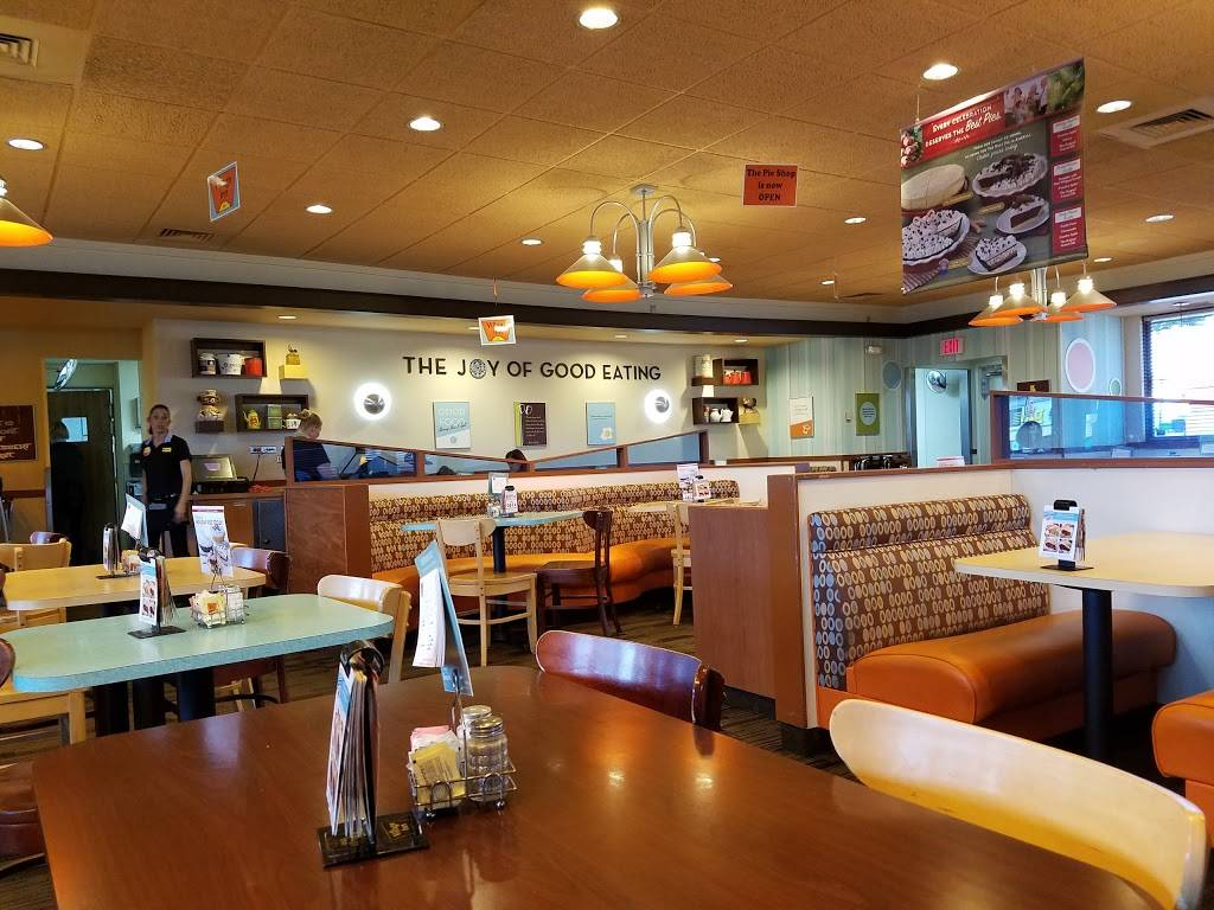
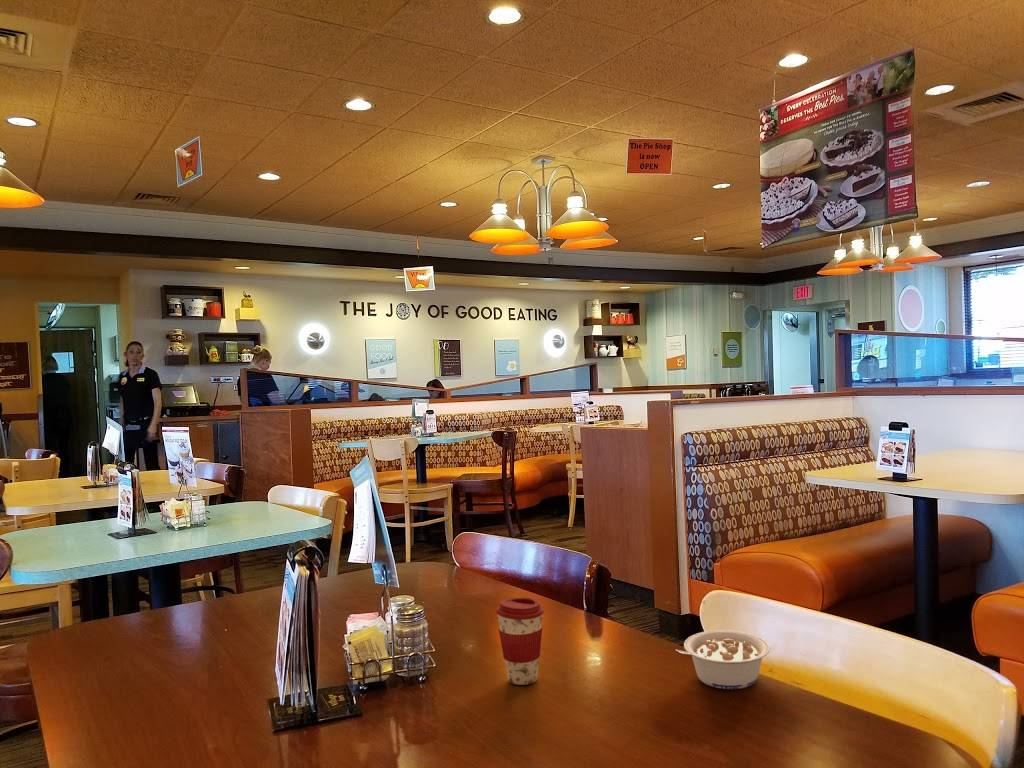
+ legume [676,629,771,690]
+ coffee cup [495,596,545,686]
